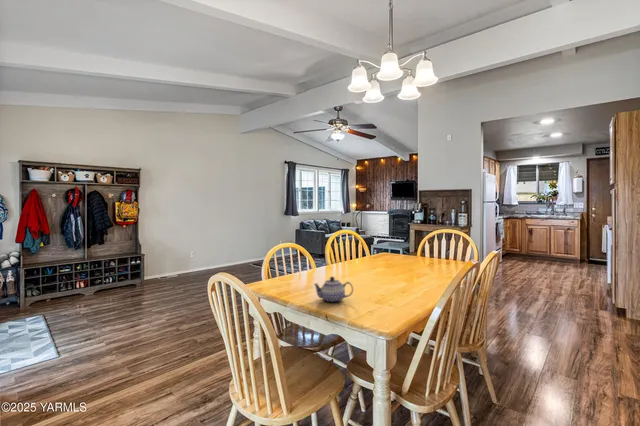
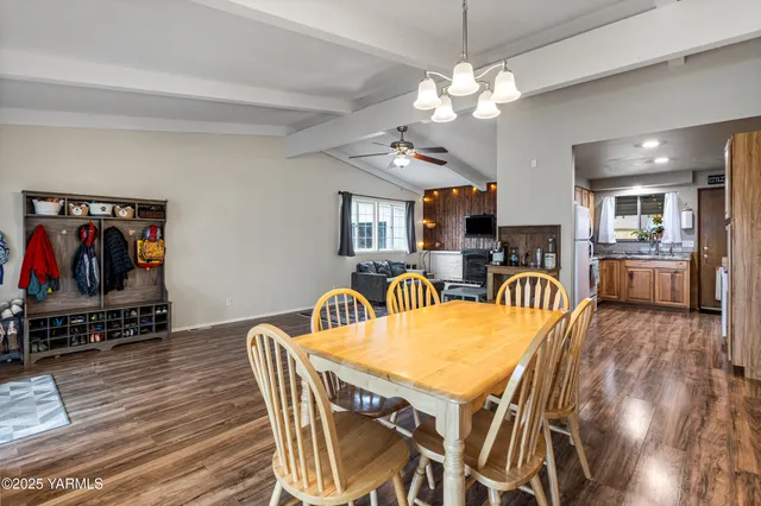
- teapot [313,275,354,303]
